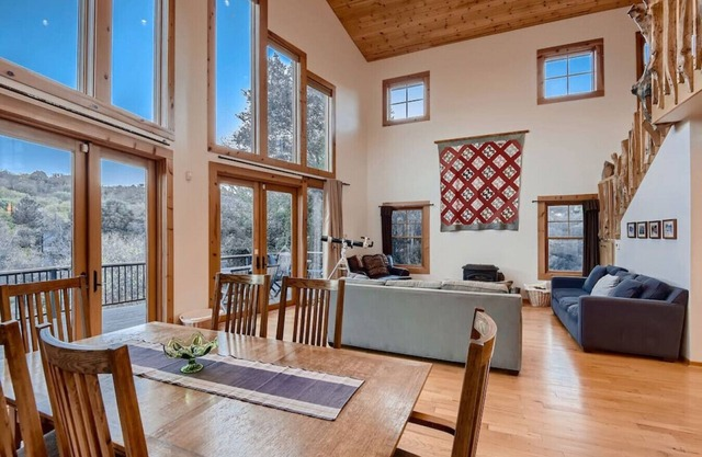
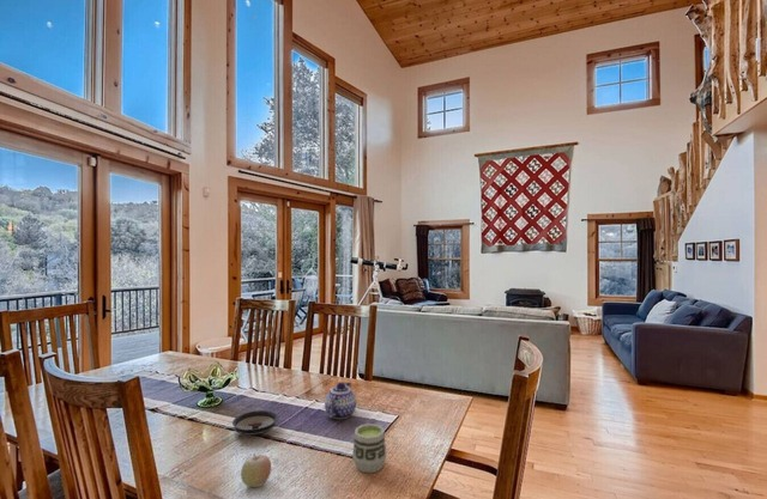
+ cup [351,422,387,474]
+ saucer [231,409,279,437]
+ fruit [240,454,272,488]
+ teapot [324,381,357,420]
